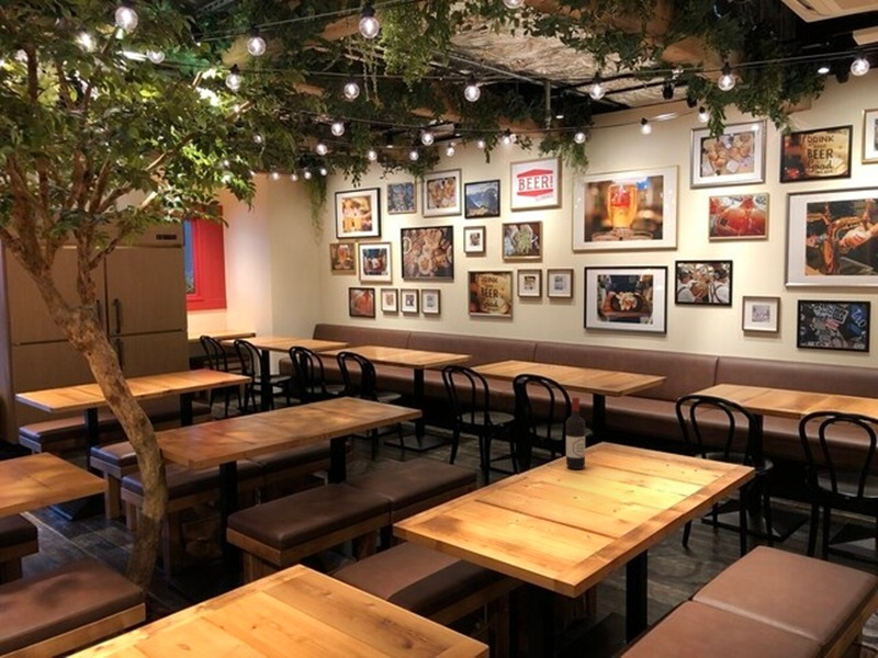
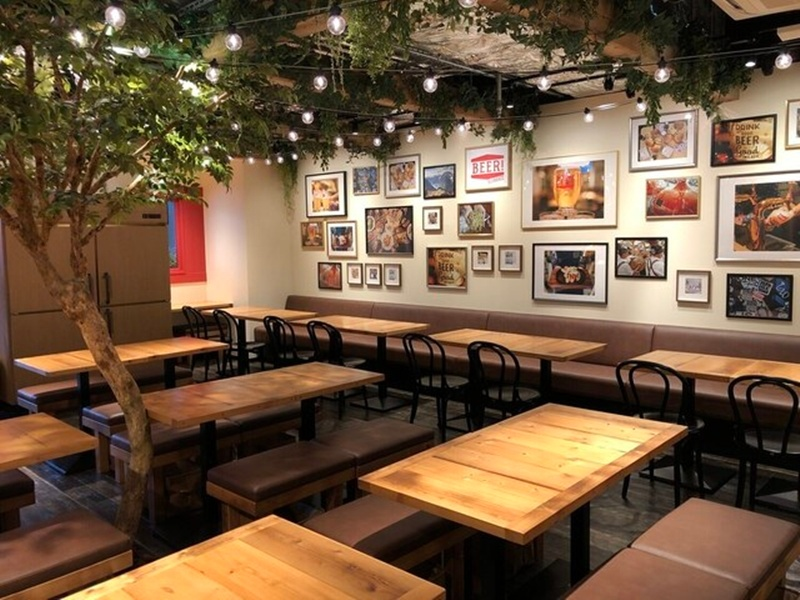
- wine bottle [565,396,586,470]
